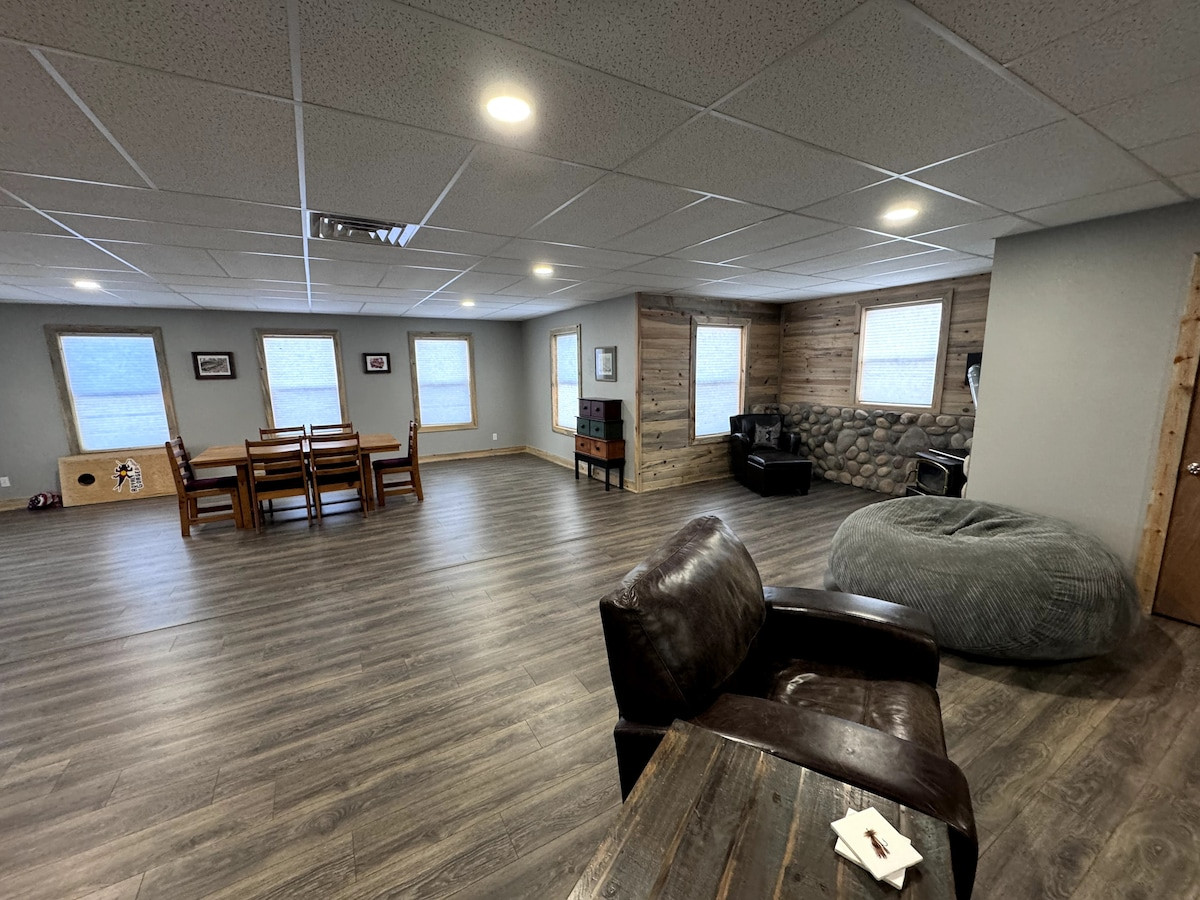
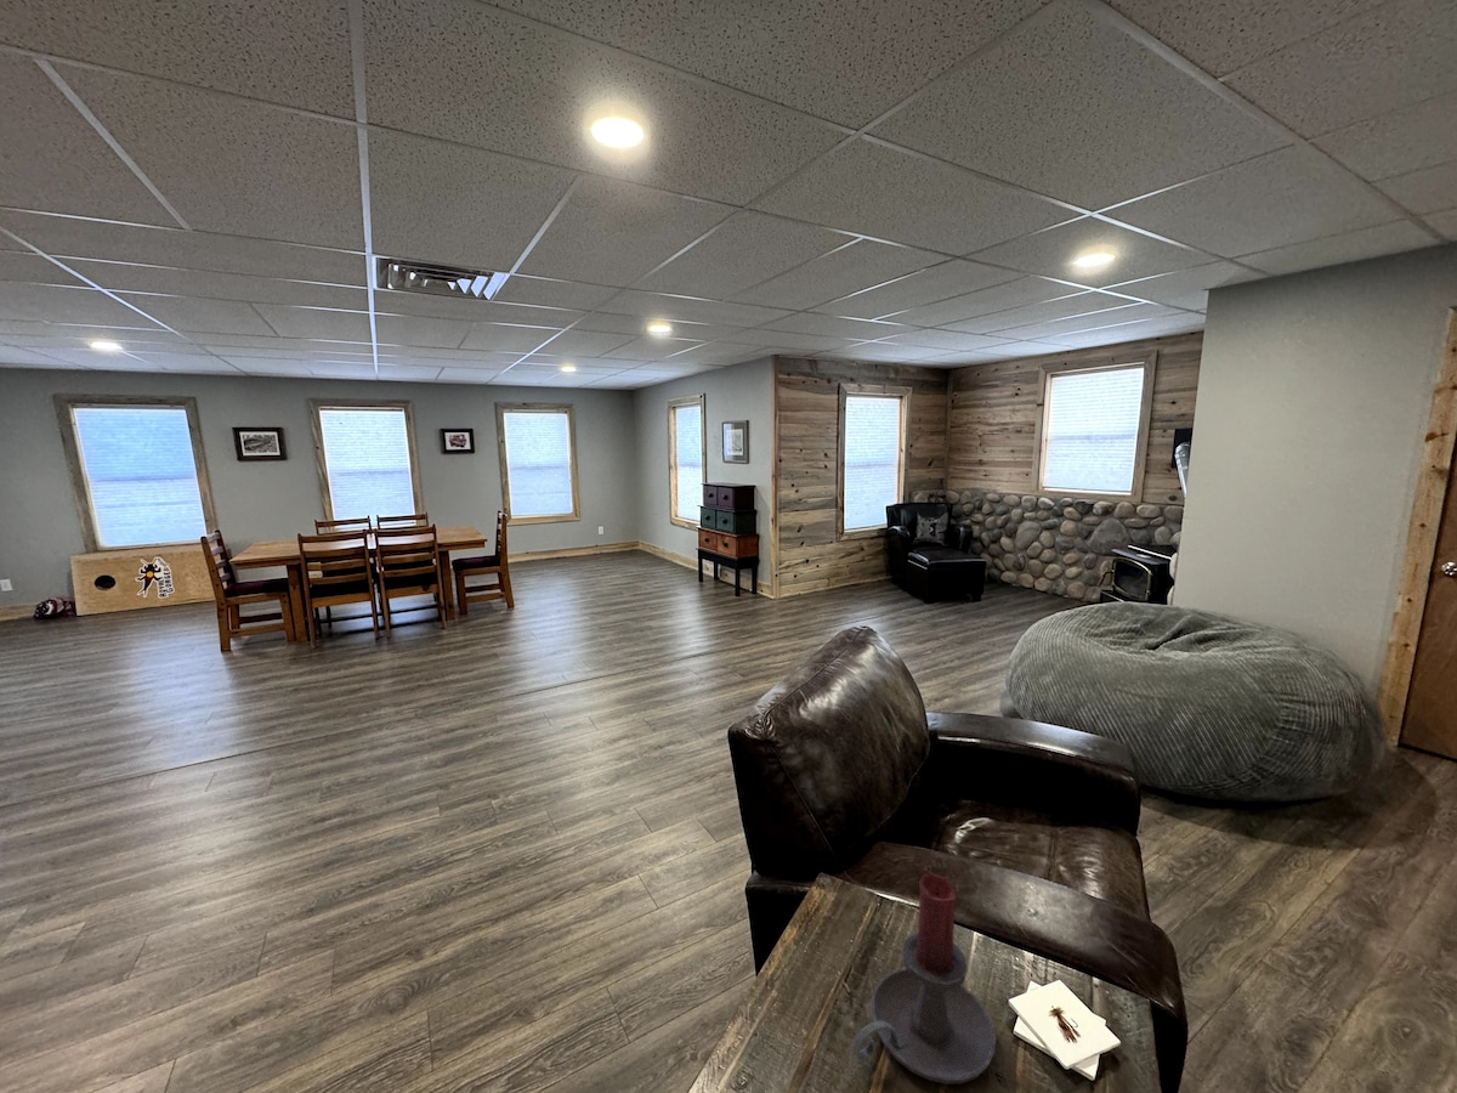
+ candle holder [851,872,997,1086]
